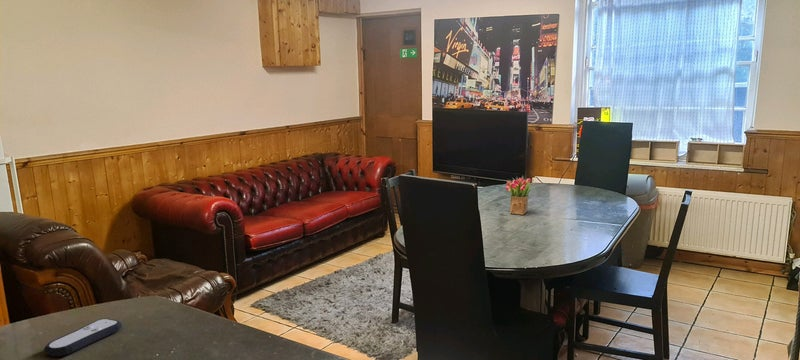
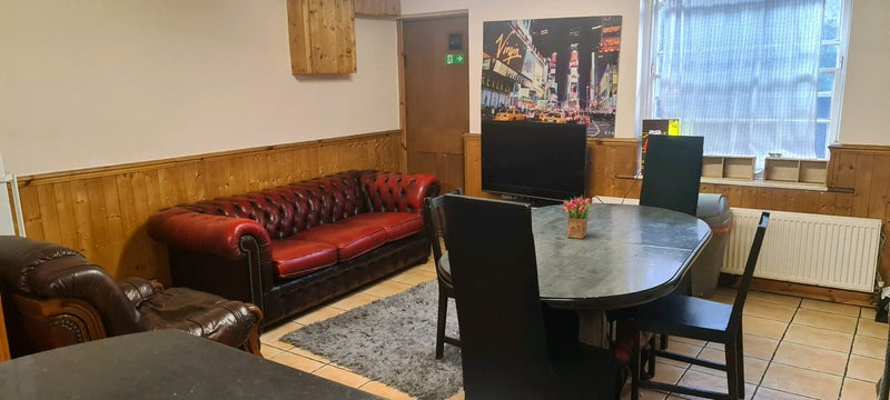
- remote control [43,318,123,357]
